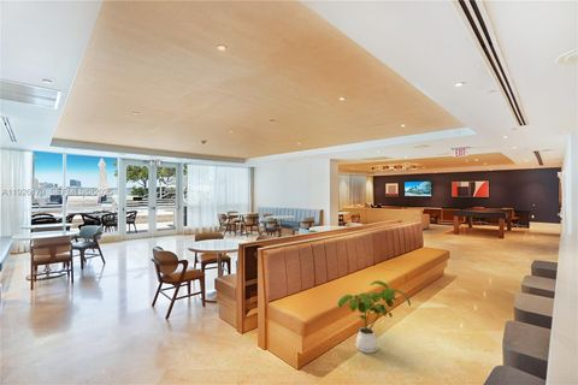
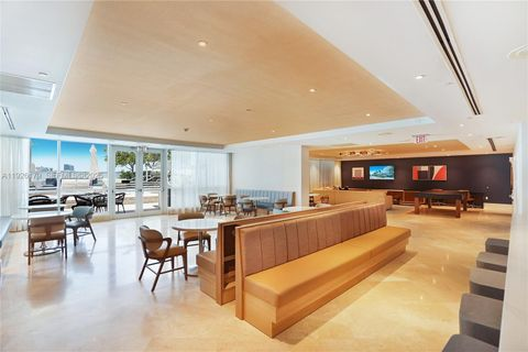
- house plant [337,279,412,354]
